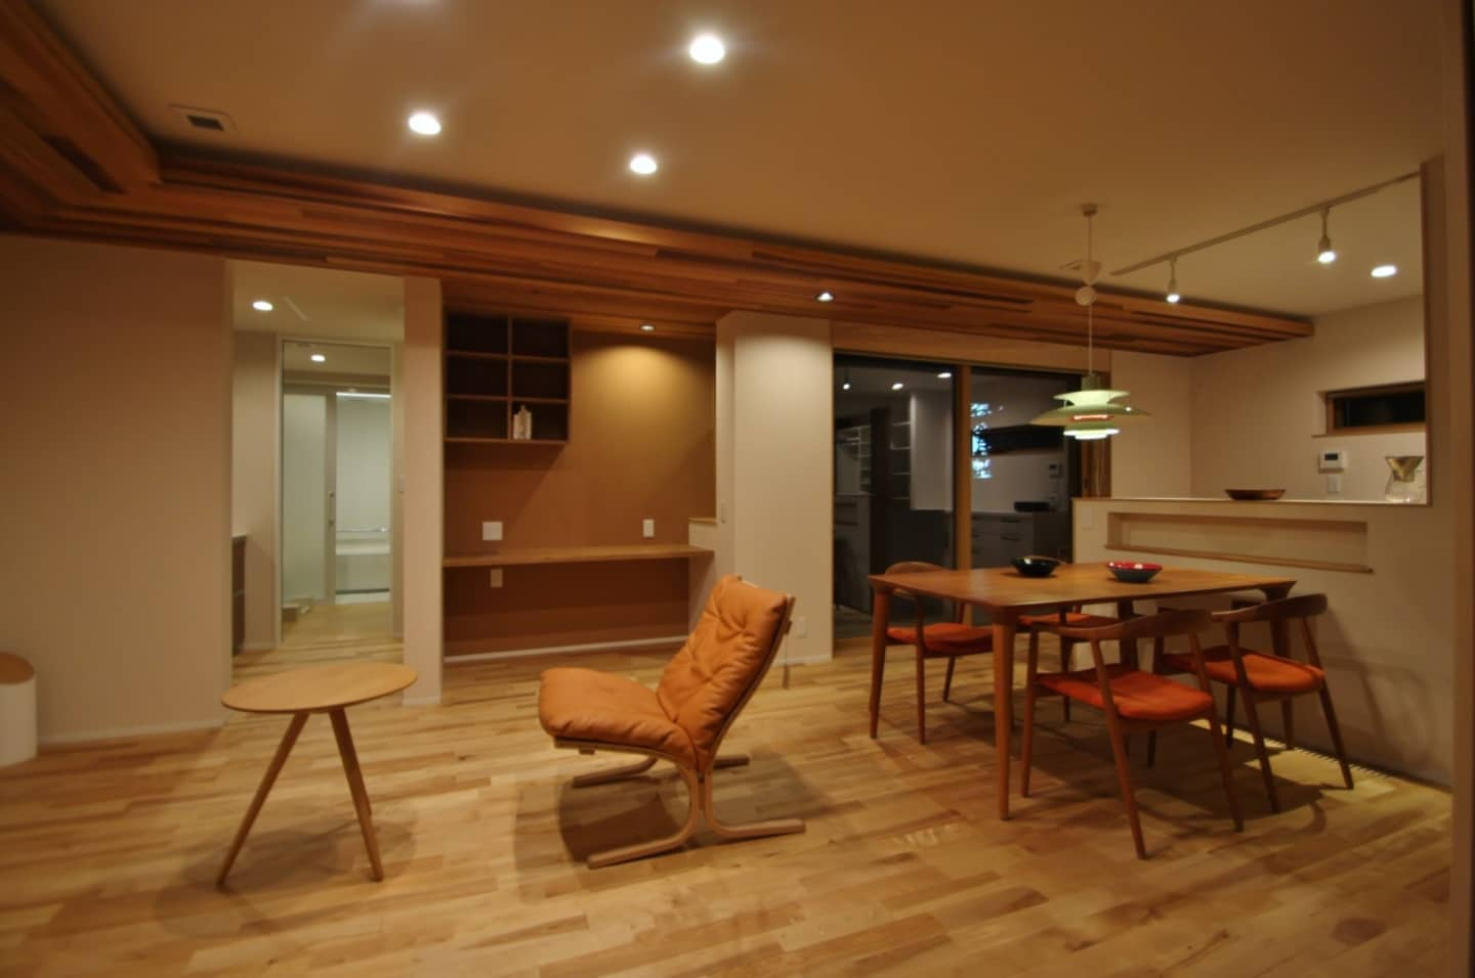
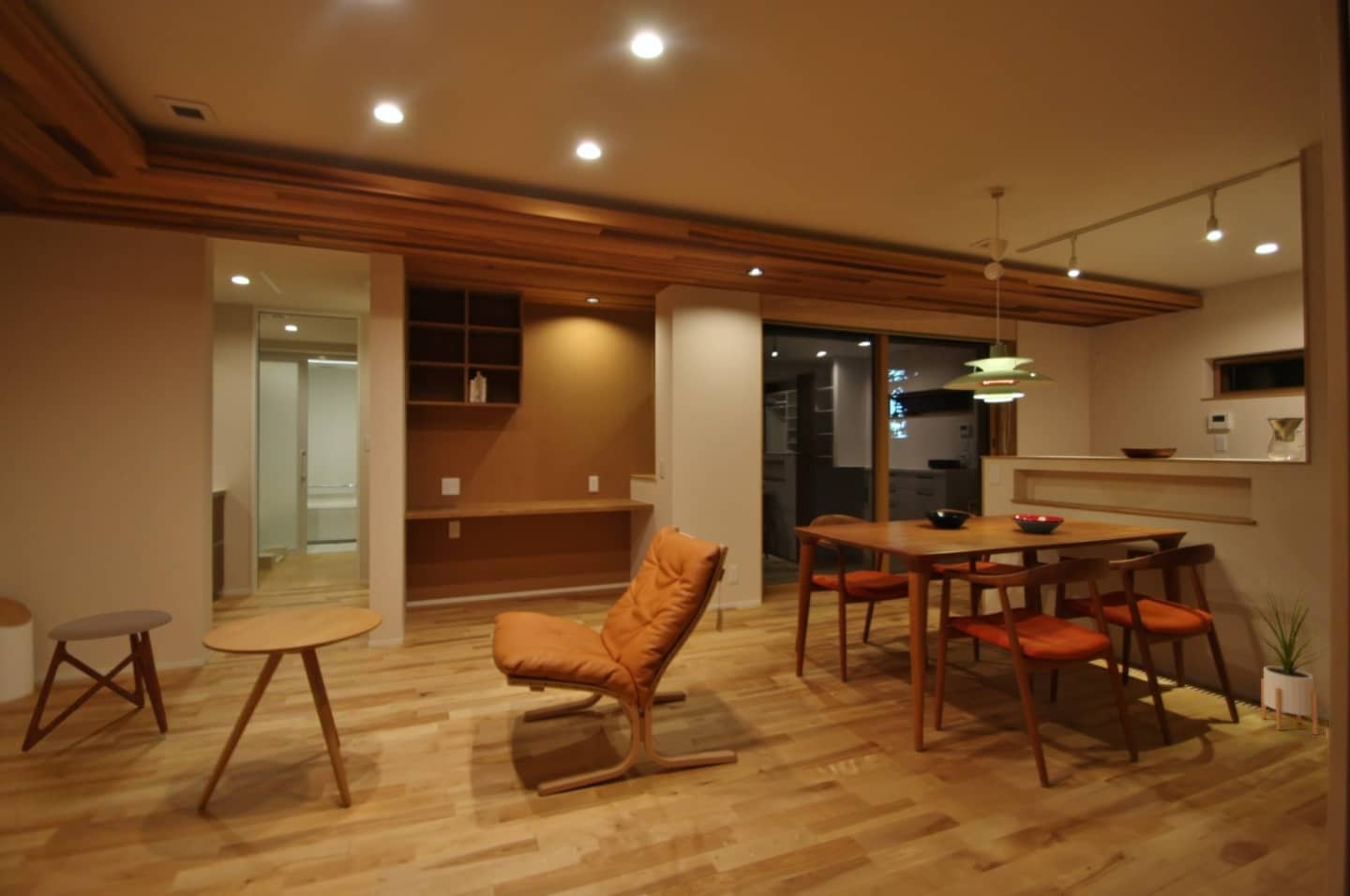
+ stool [20,609,173,754]
+ house plant [1237,582,1330,736]
